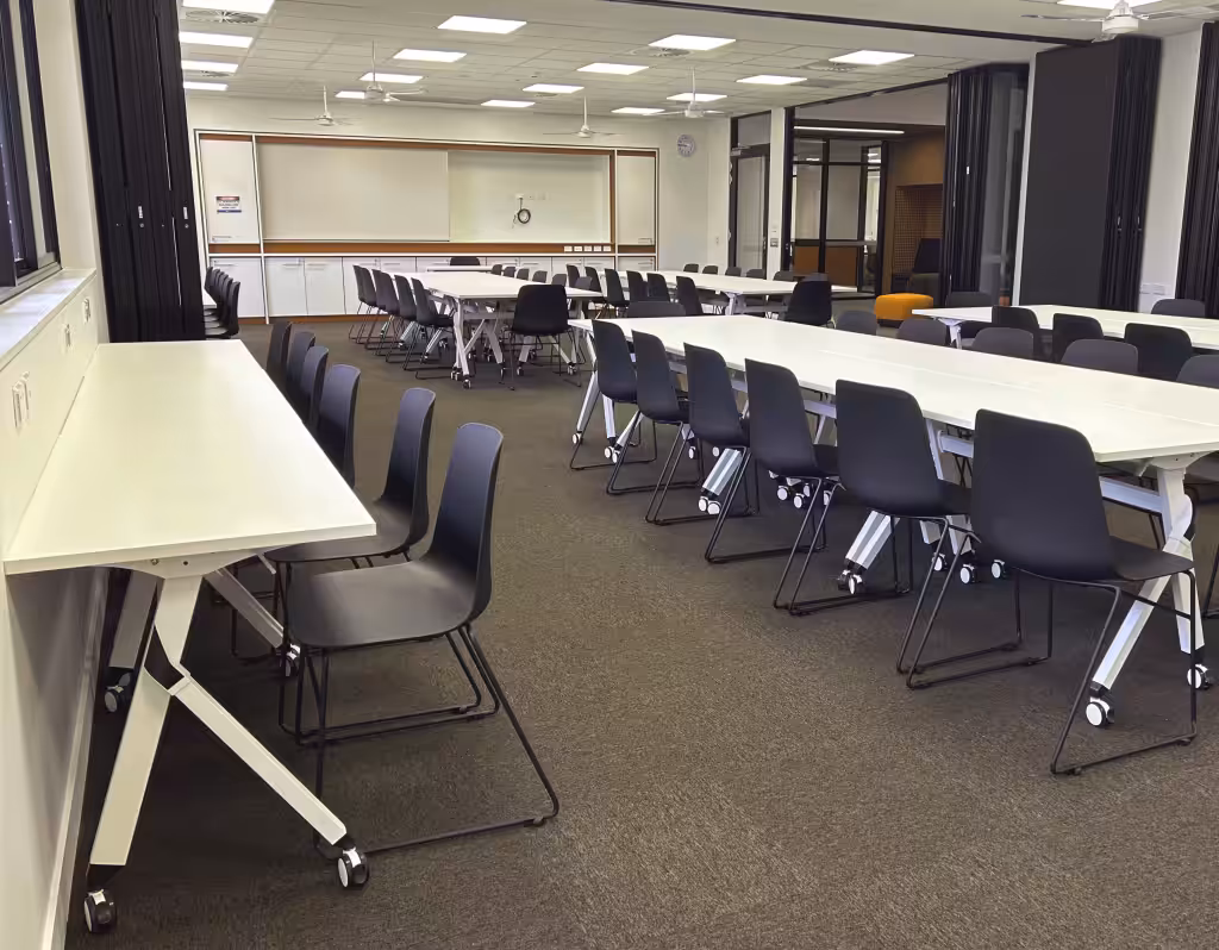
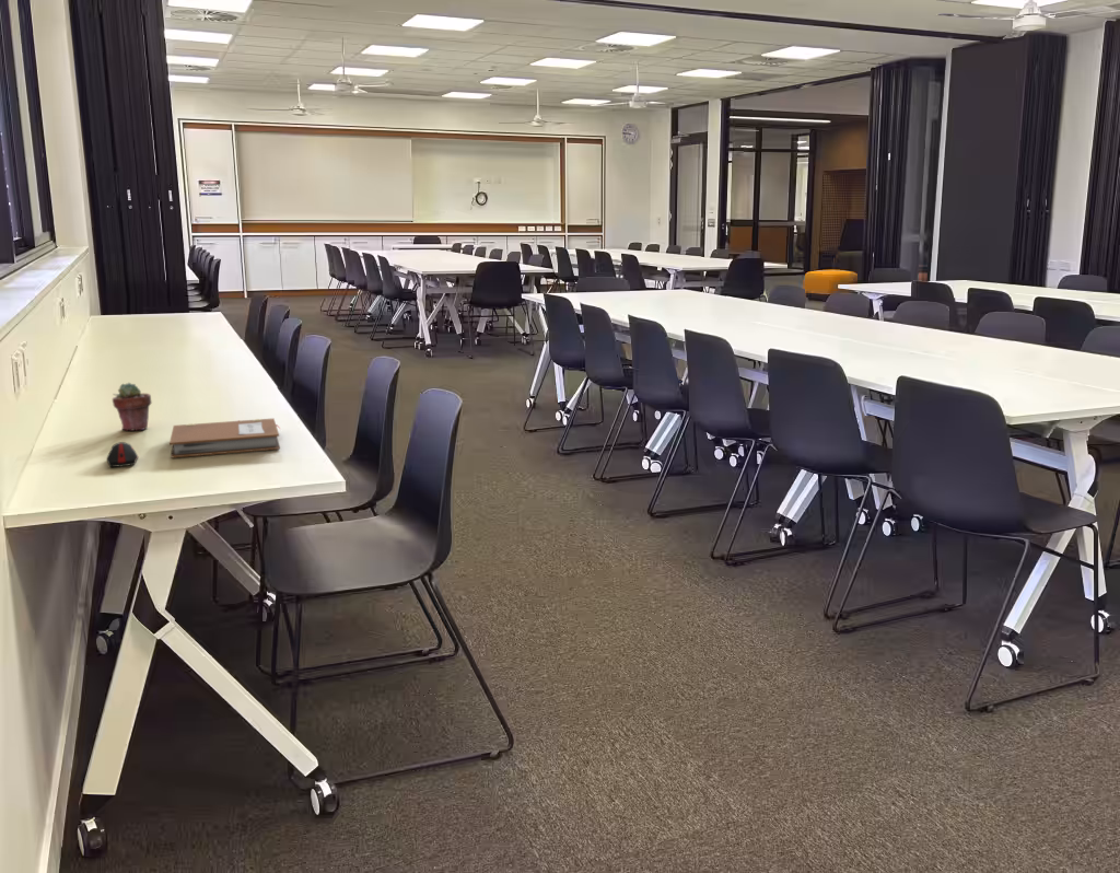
+ computer mouse [106,441,139,468]
+ notebook [168,417,281,458]
+ potted succulent [112,382,153,432]
